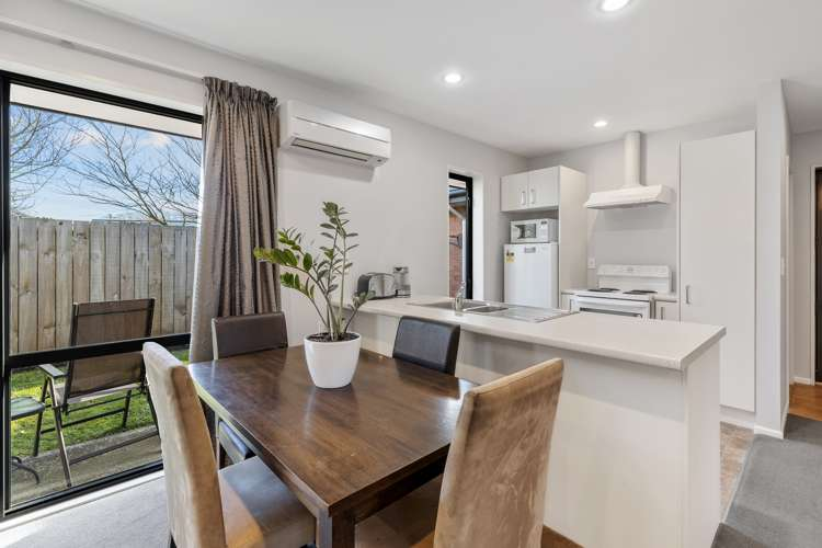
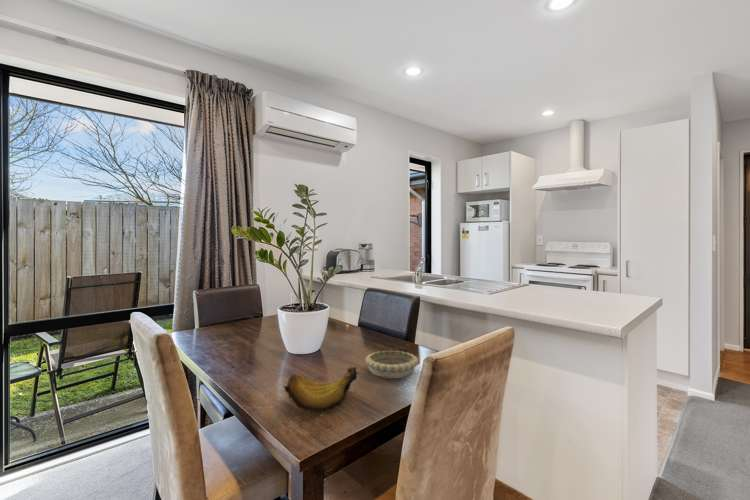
+ banana bunch [282,365,358,413]
+ decorative bowl [364,350,419,379]
